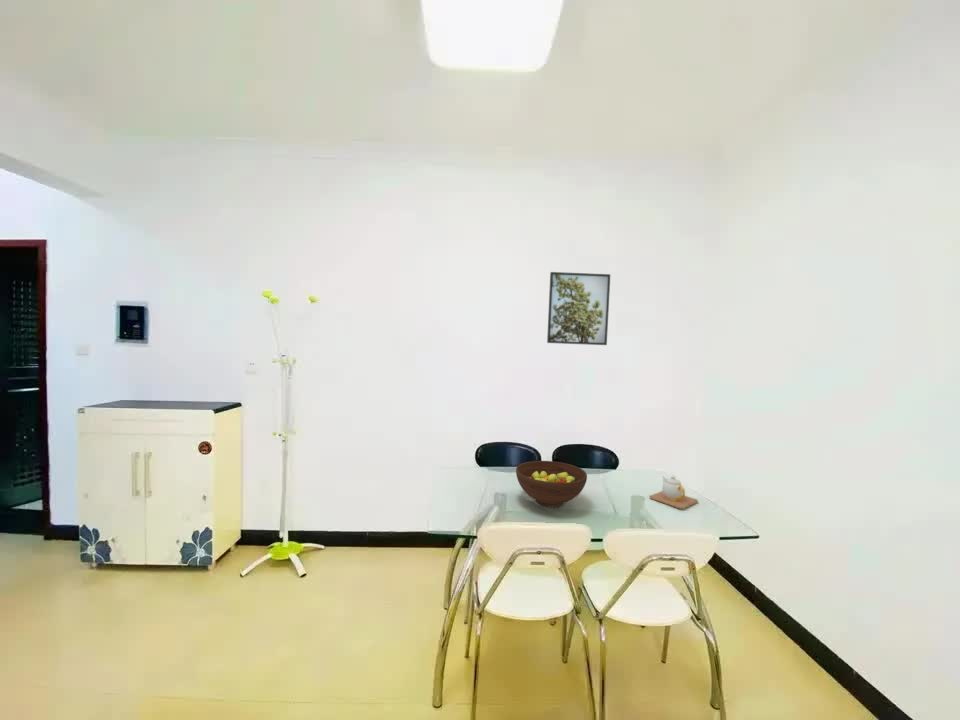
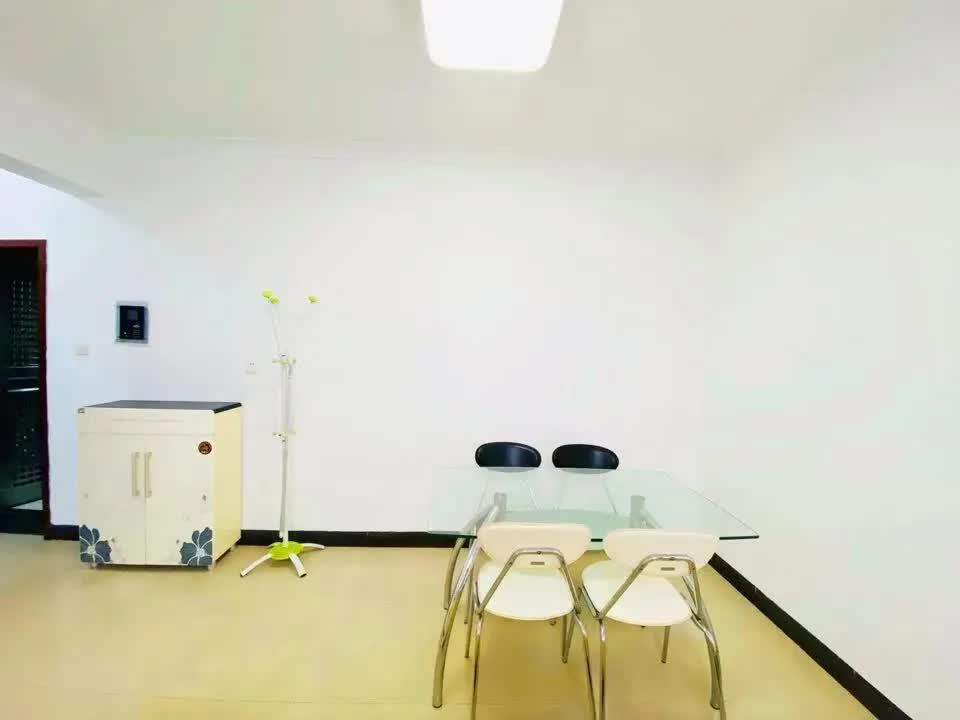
- teapot [649,475,699,510]
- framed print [546,271,611,346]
- fruit bowl [515,460,588,508]
